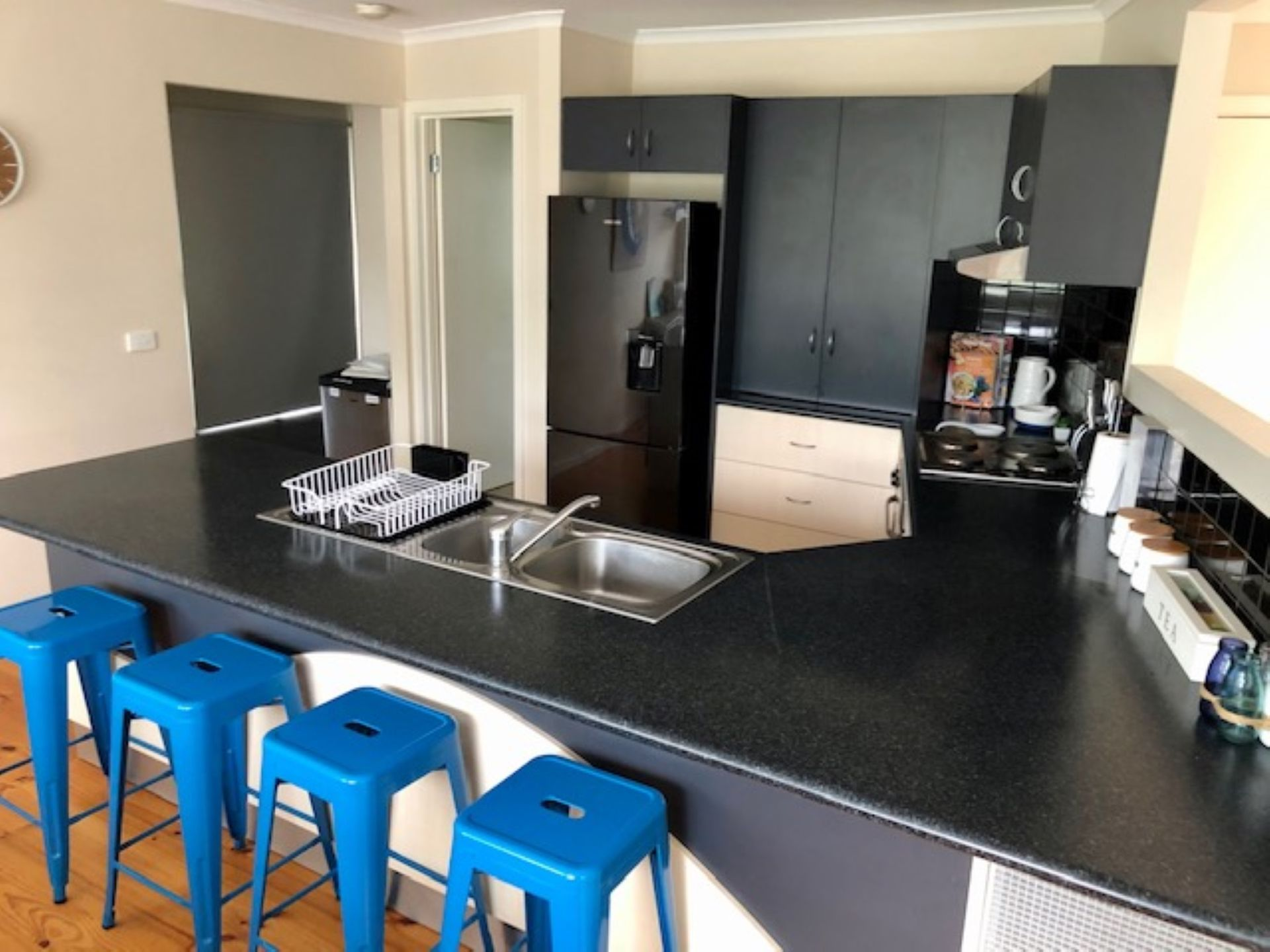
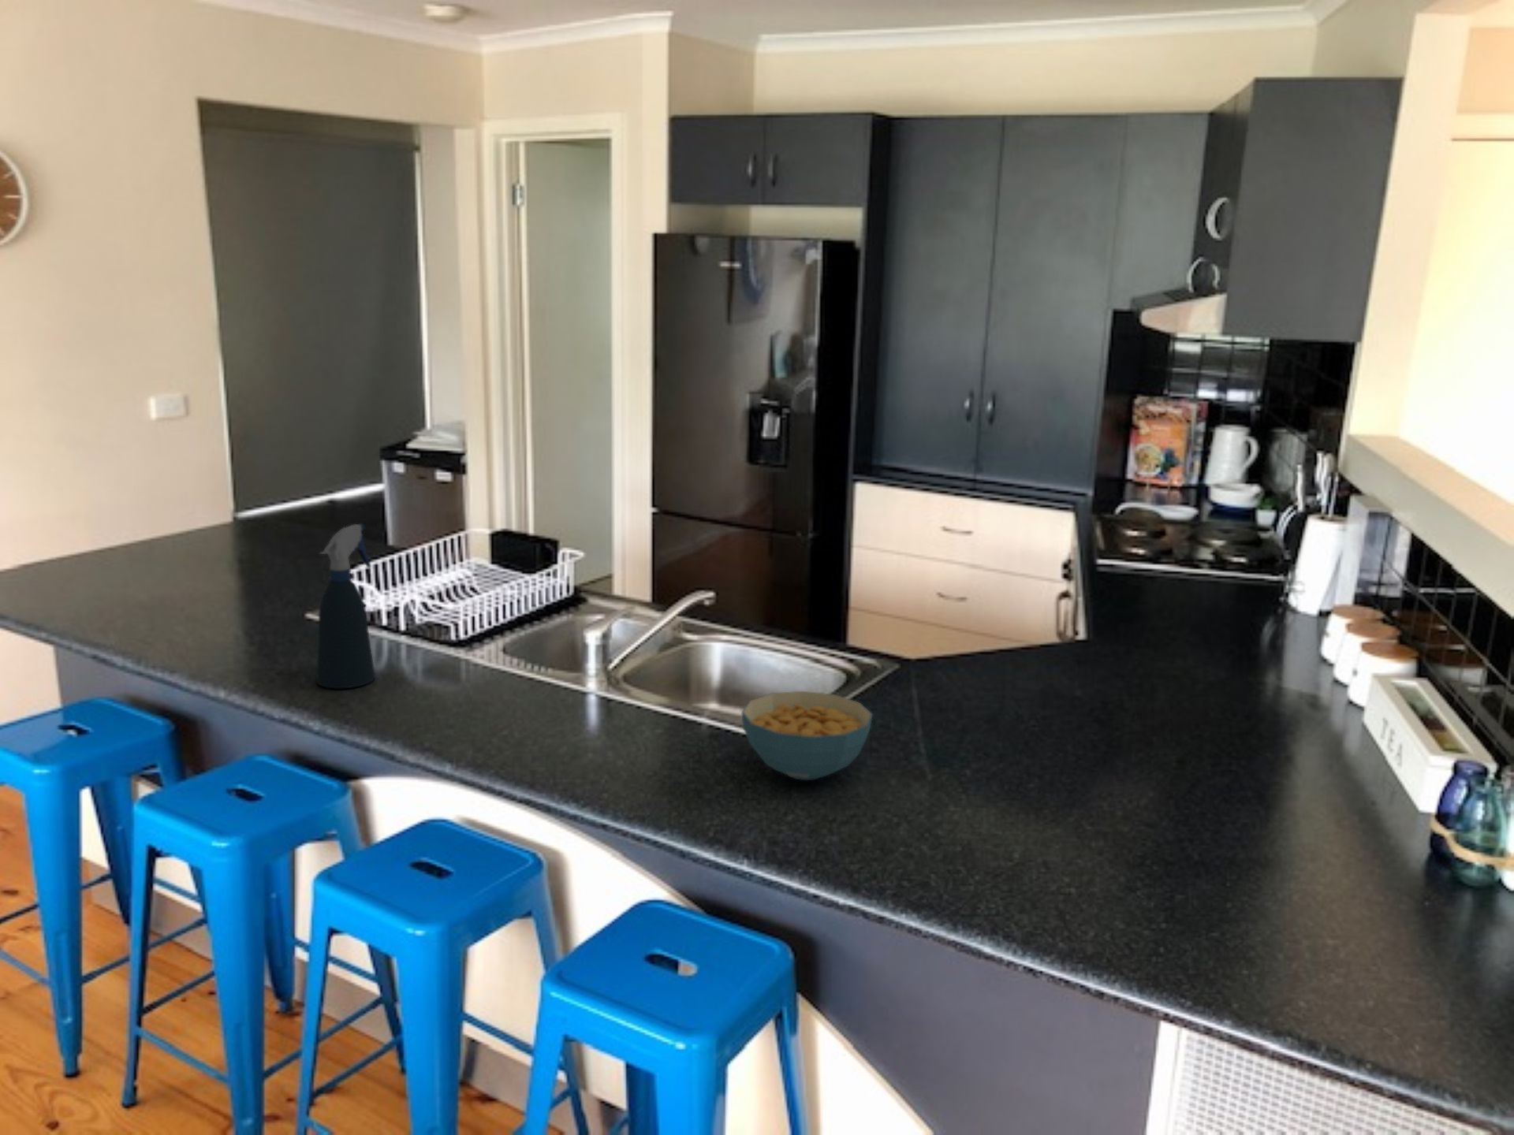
+ spray bottle [316,522,377,689]
+ cereal bowl [740,690,874,781]
